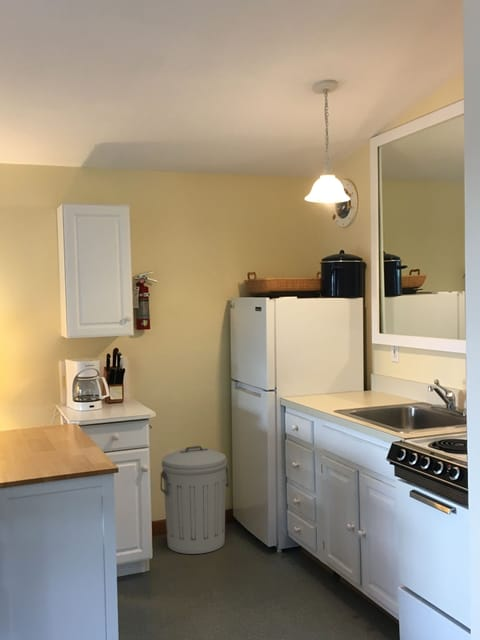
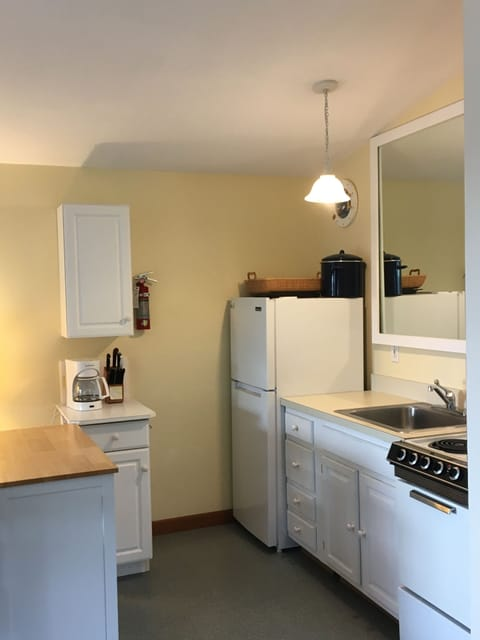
- trash can [160,445,230,555]
